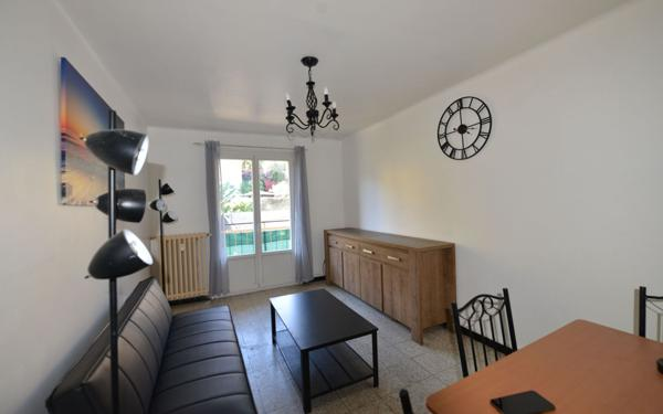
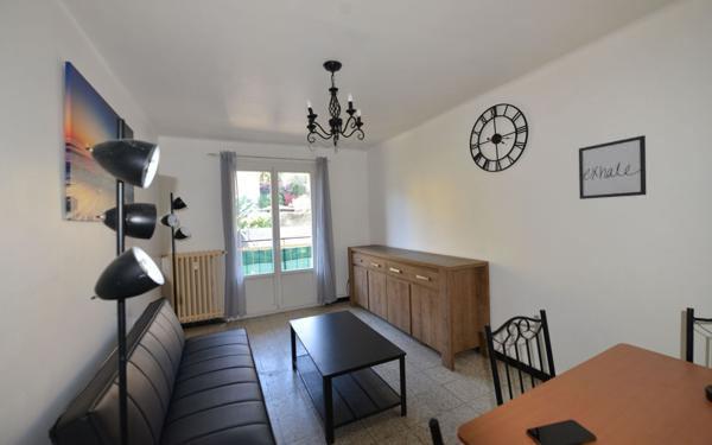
+ wall art [578,134,647,201]
